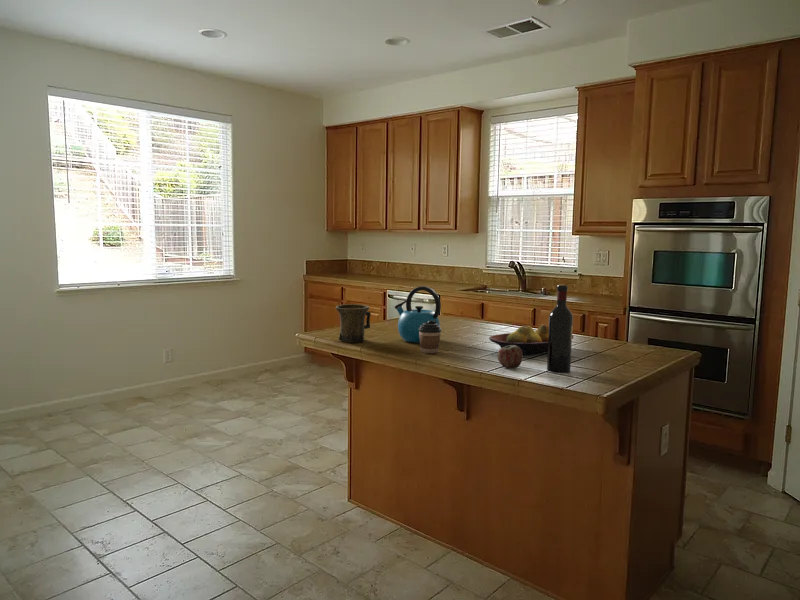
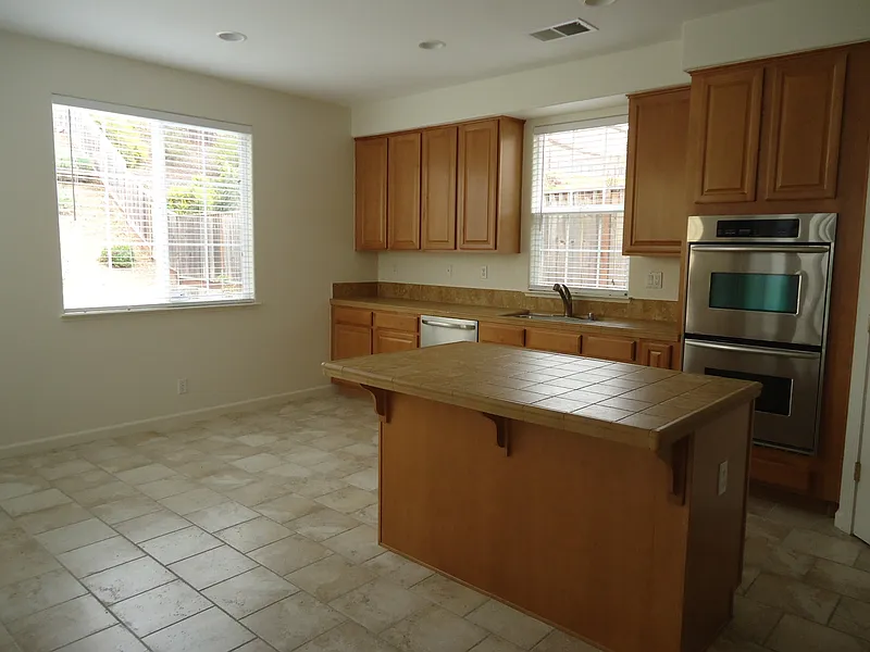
- kettle [394,285,442,344]
- fruit bowl [488,323,574,356]
- apple [496,345,524,369]
- coffee cup [419,321,442,354]
- mug [335,303,372,343]
- wine bottle [546,283,574,374]
